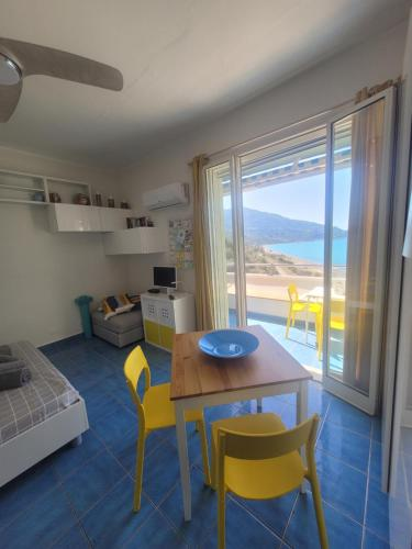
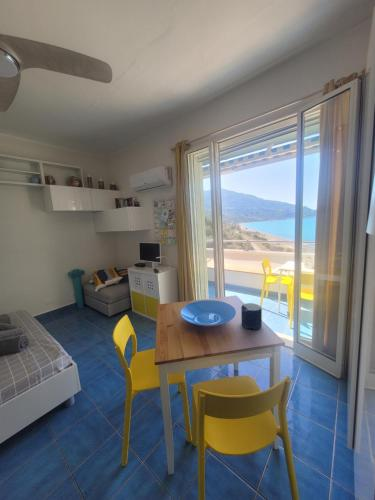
+ candle [240,302,263,330]
